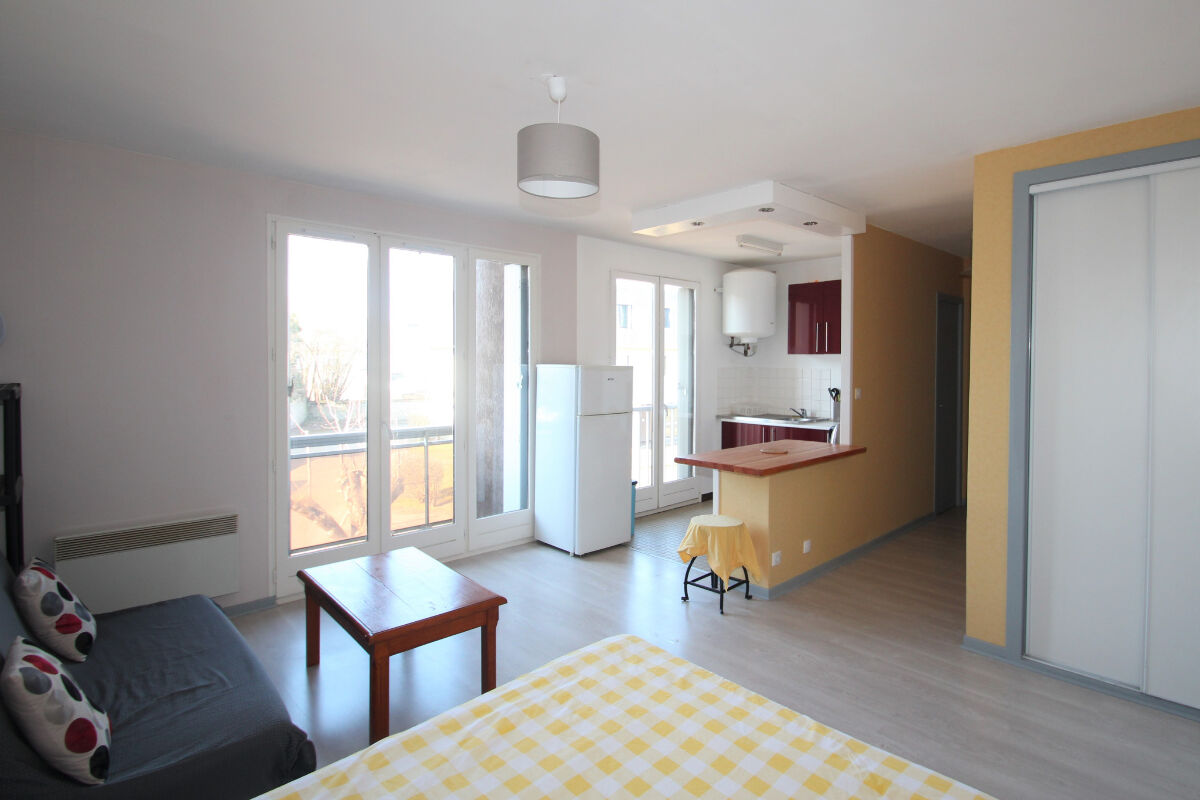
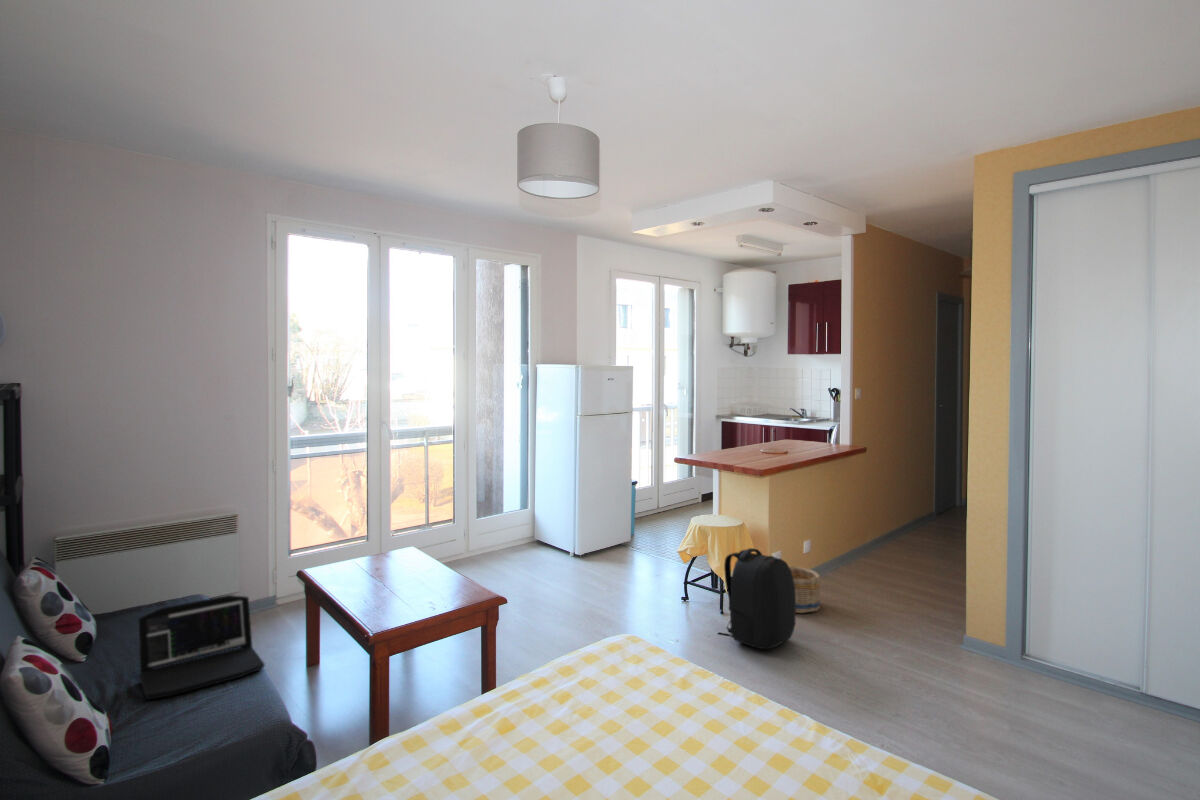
+ backpack [717,547,797,650]
+ basket [789,566,822,614]
+ laptop [138,594,266,701]
